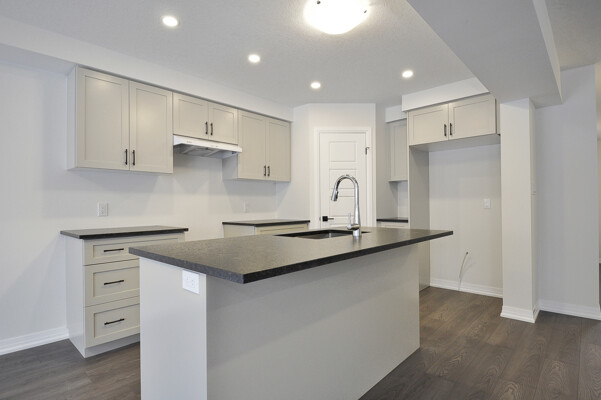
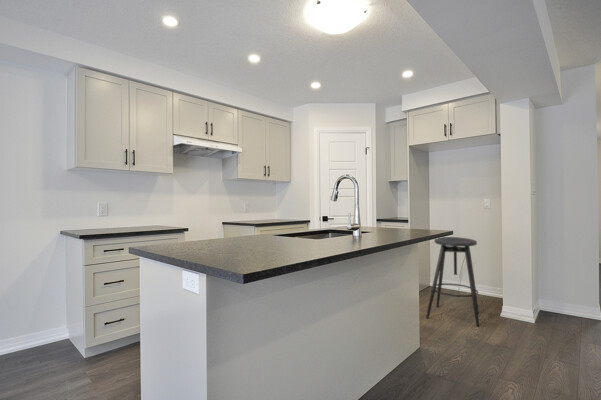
+ stool [425,236,481,327]
